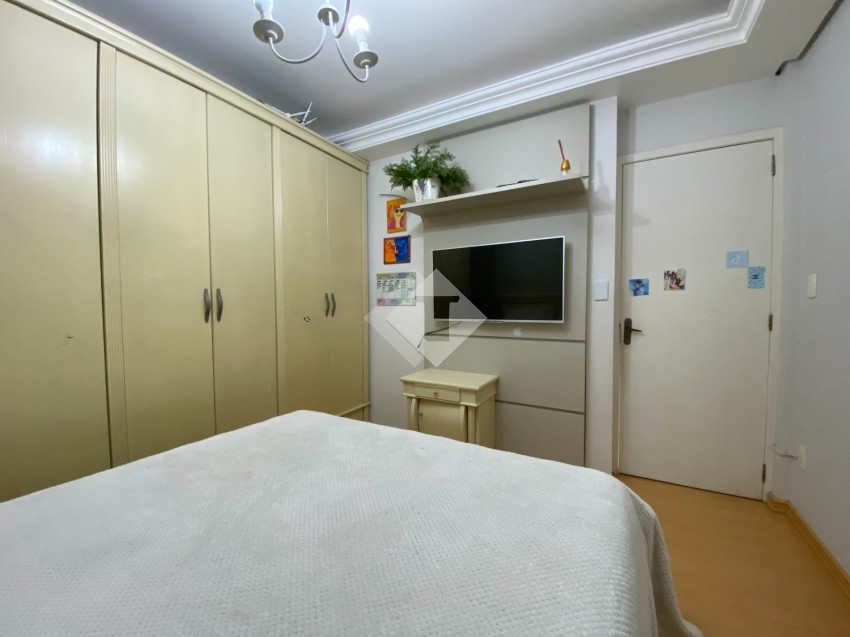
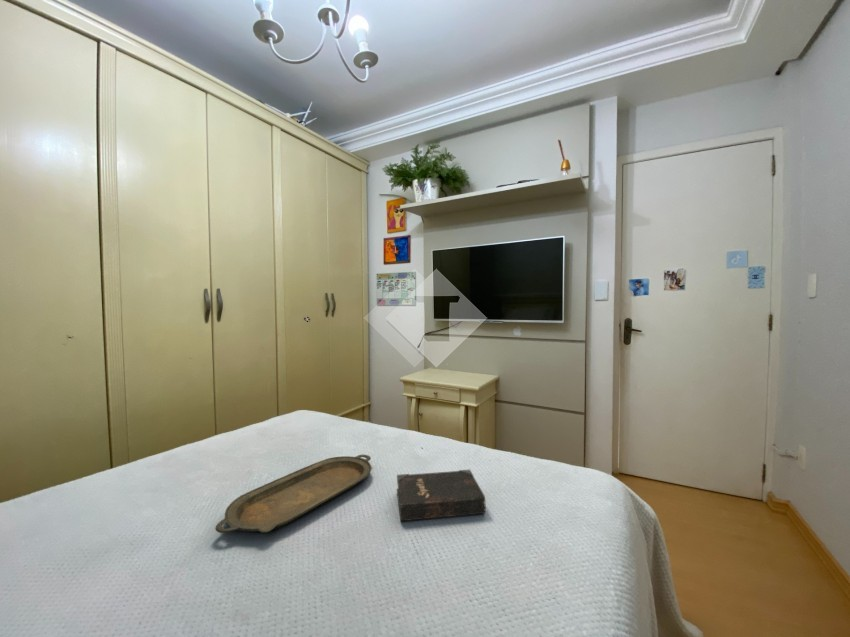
+ serving tray [214,454,372,534]
+ hardback book [396,469,486,522]
